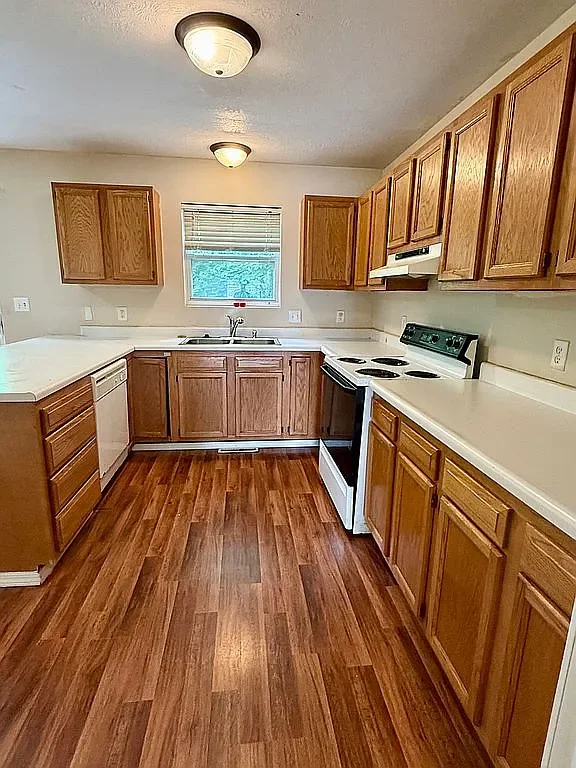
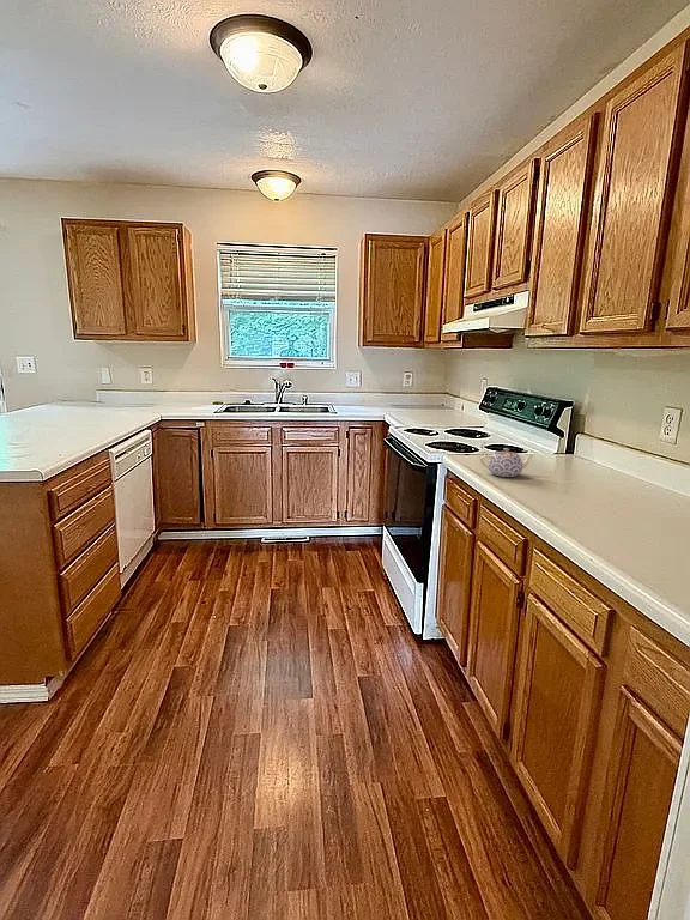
+ teapot [479,447,535,478]
